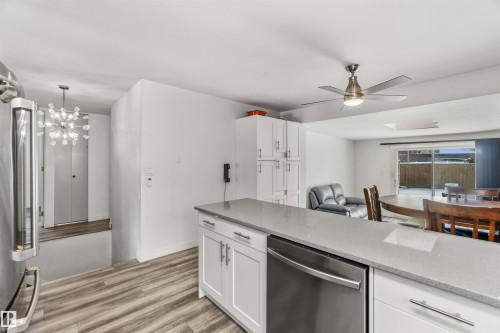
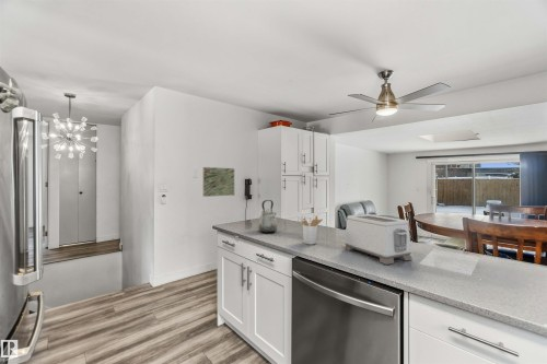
+ kettle [257,199,278,234]
+ toaster [344,213,412,266]
+ utensil holder [301,214,324,246]
+ wall art [202,166,235,198]
